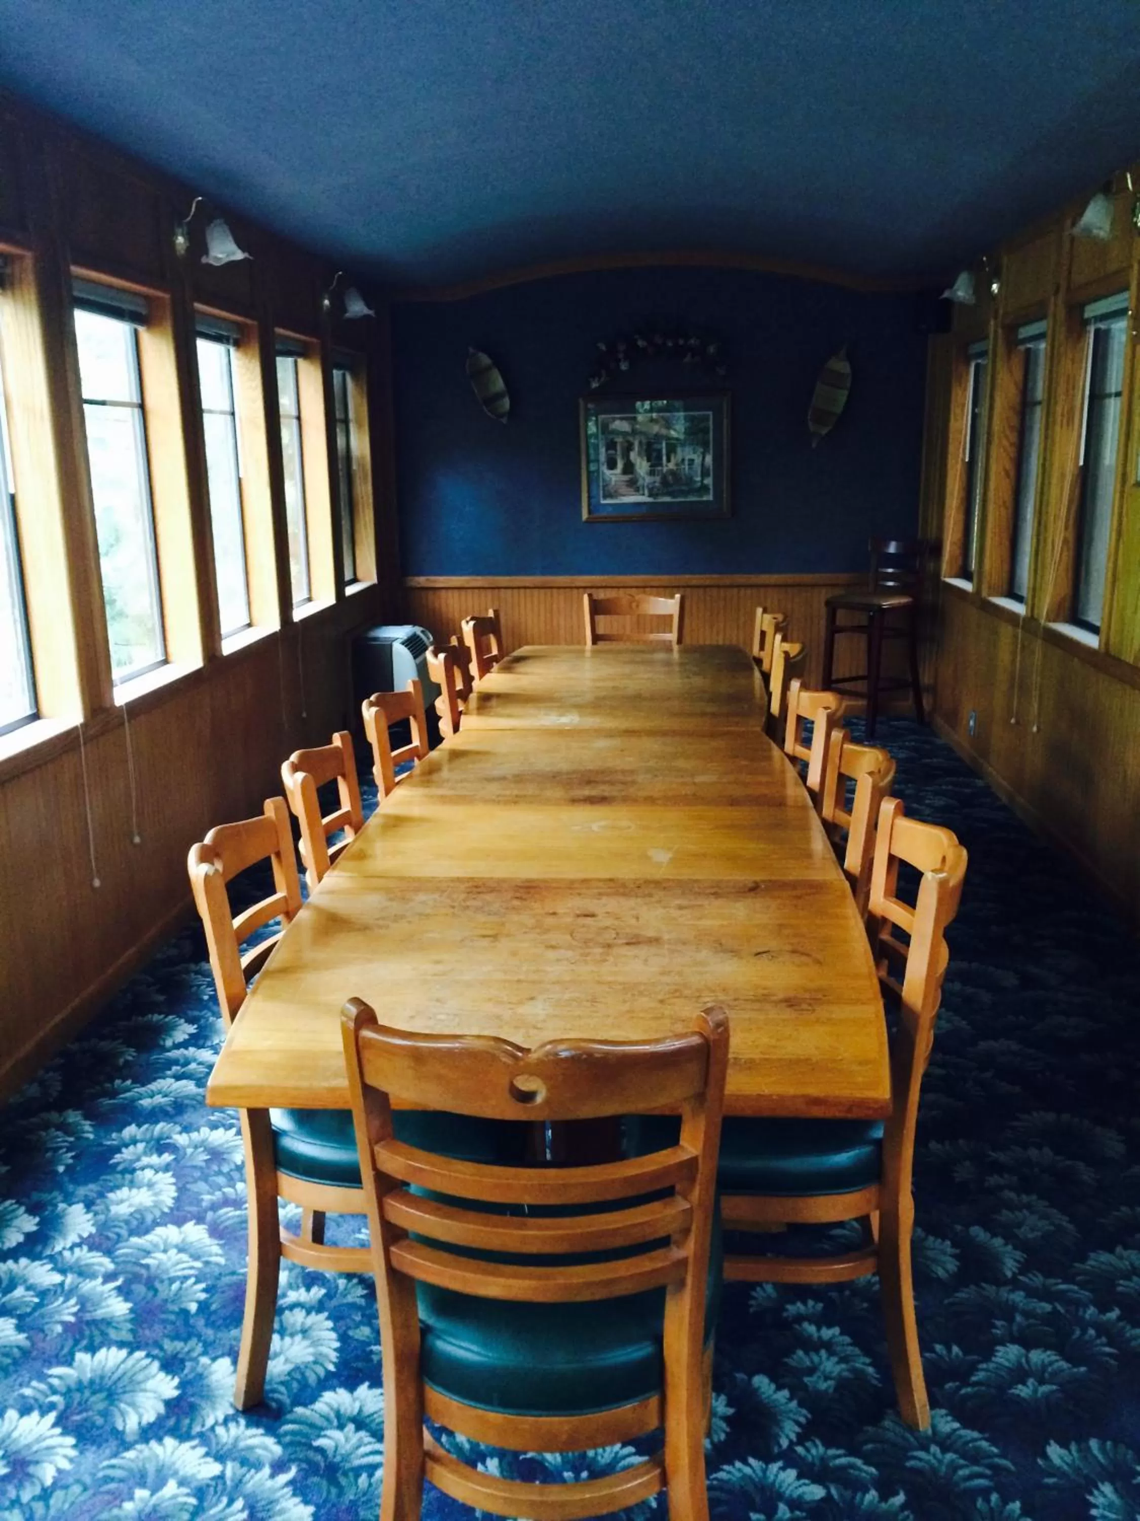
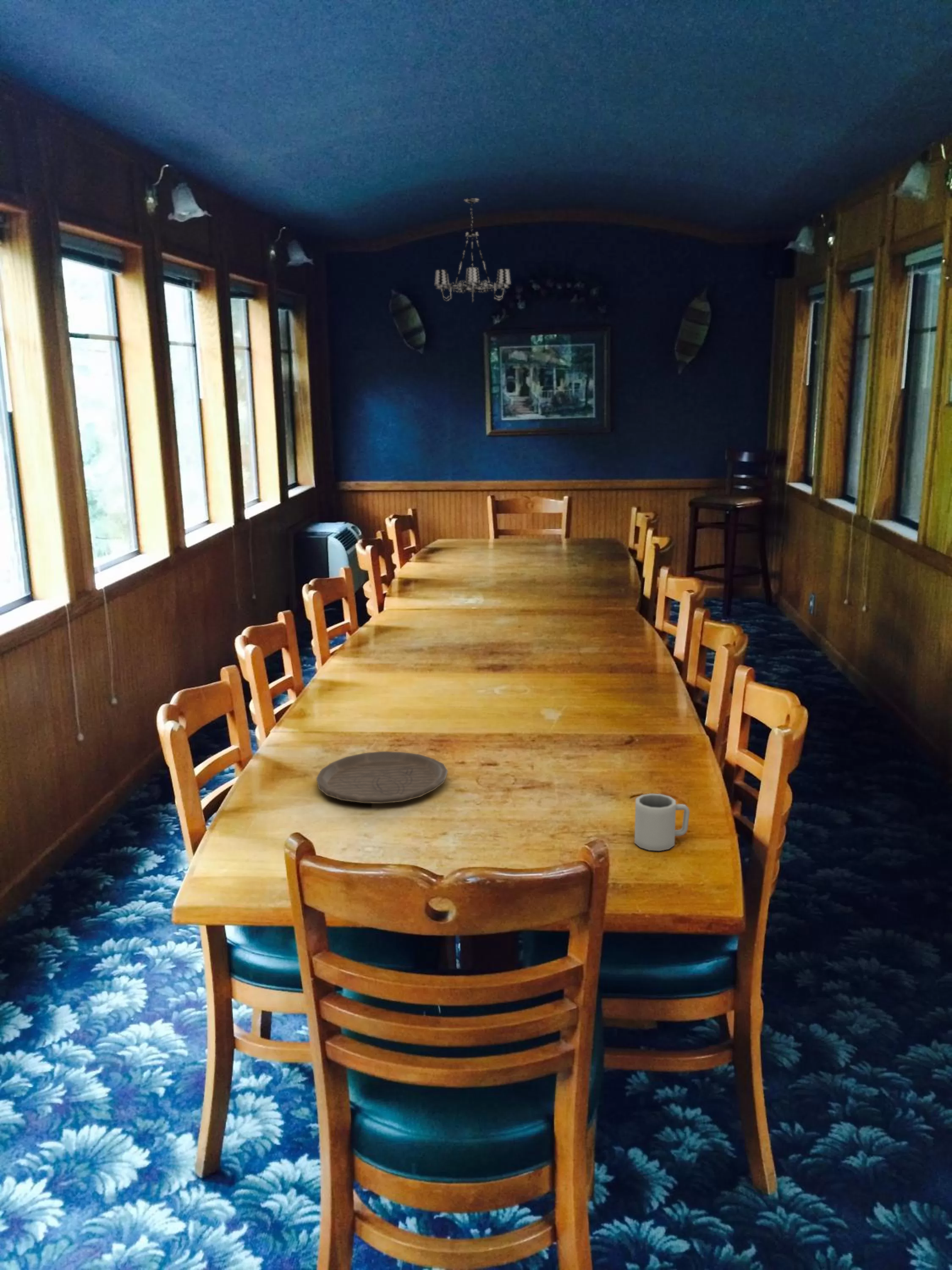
+ chandelier [434,198,512,303]
+ plate [316,751,448,804]
+ cup [634,793,690,851]
